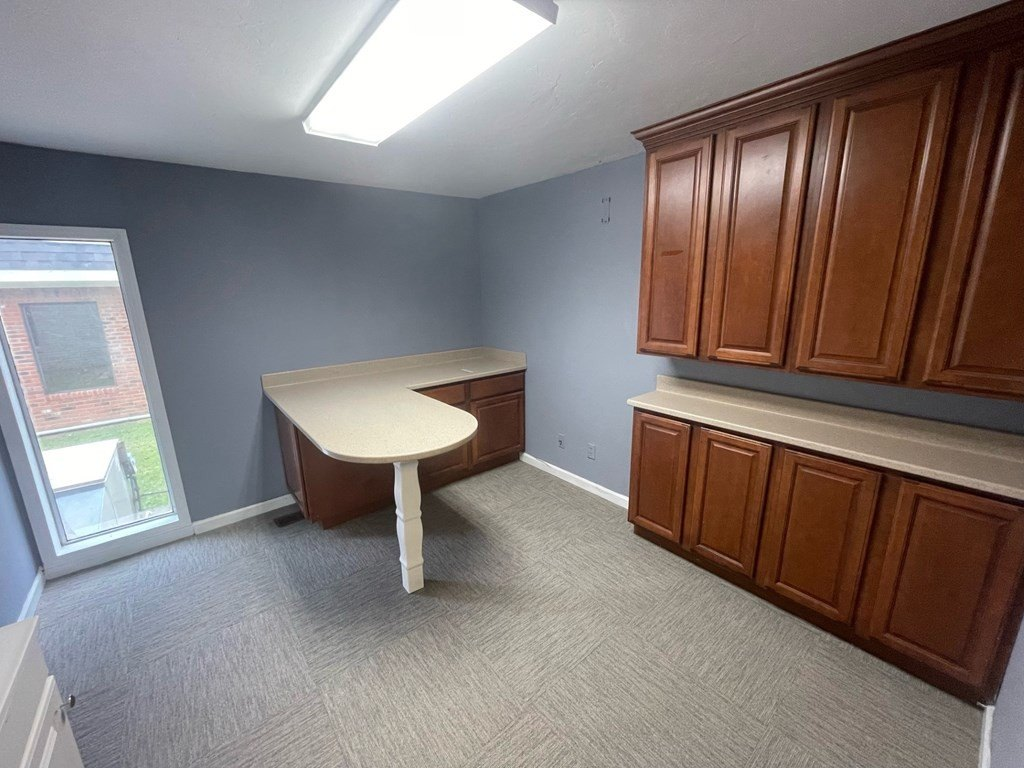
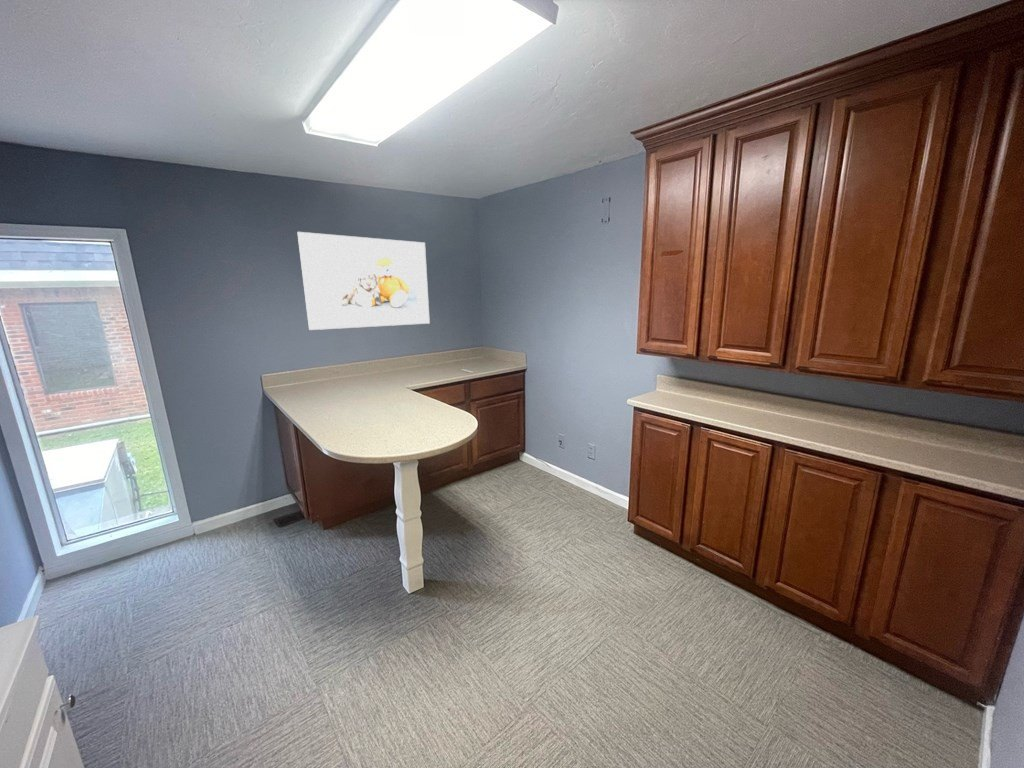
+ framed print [296,231,431,331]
